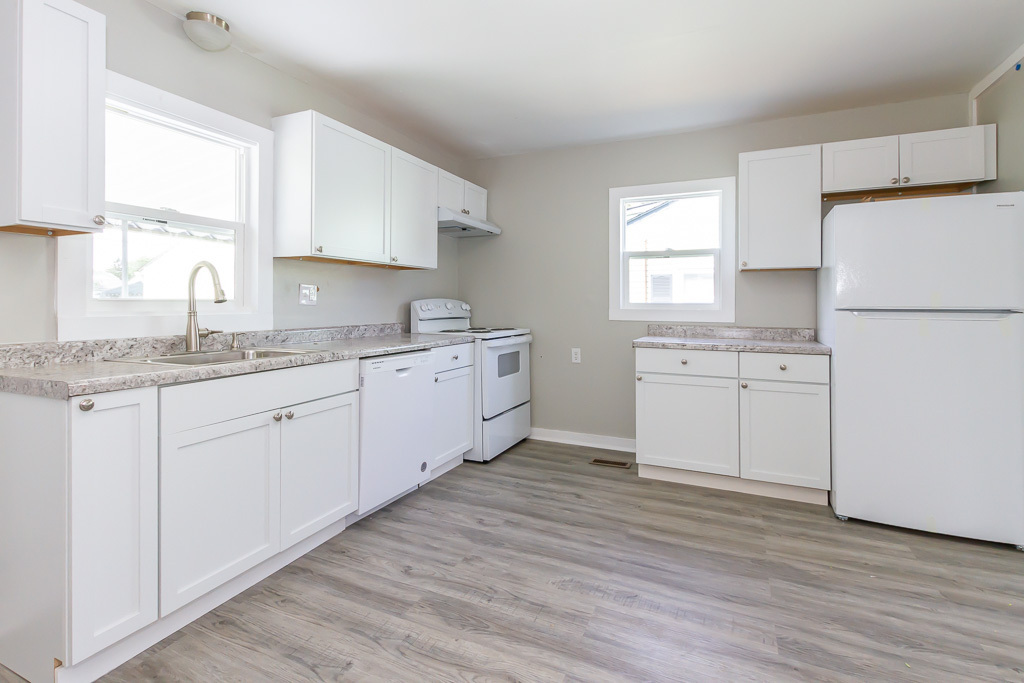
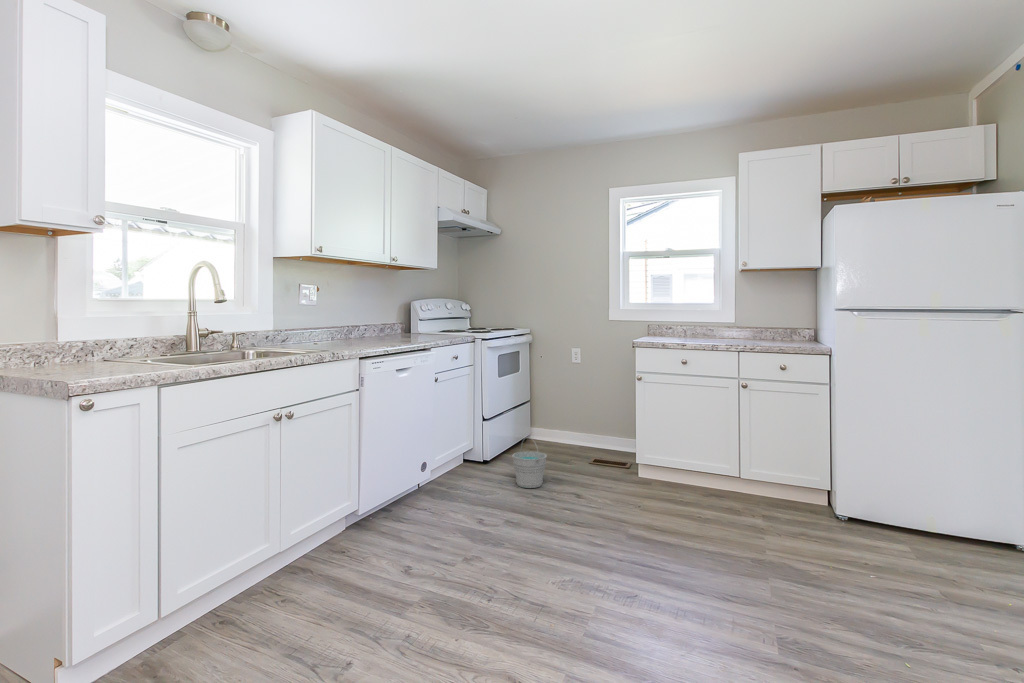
+ bucket [511,436,548,489]
